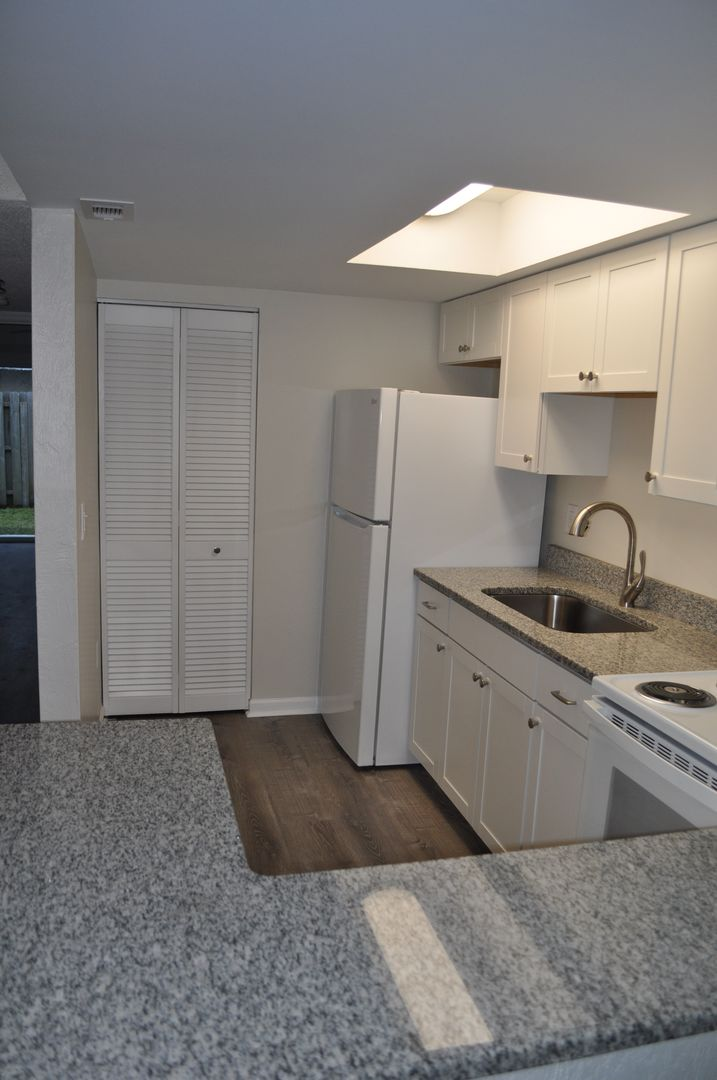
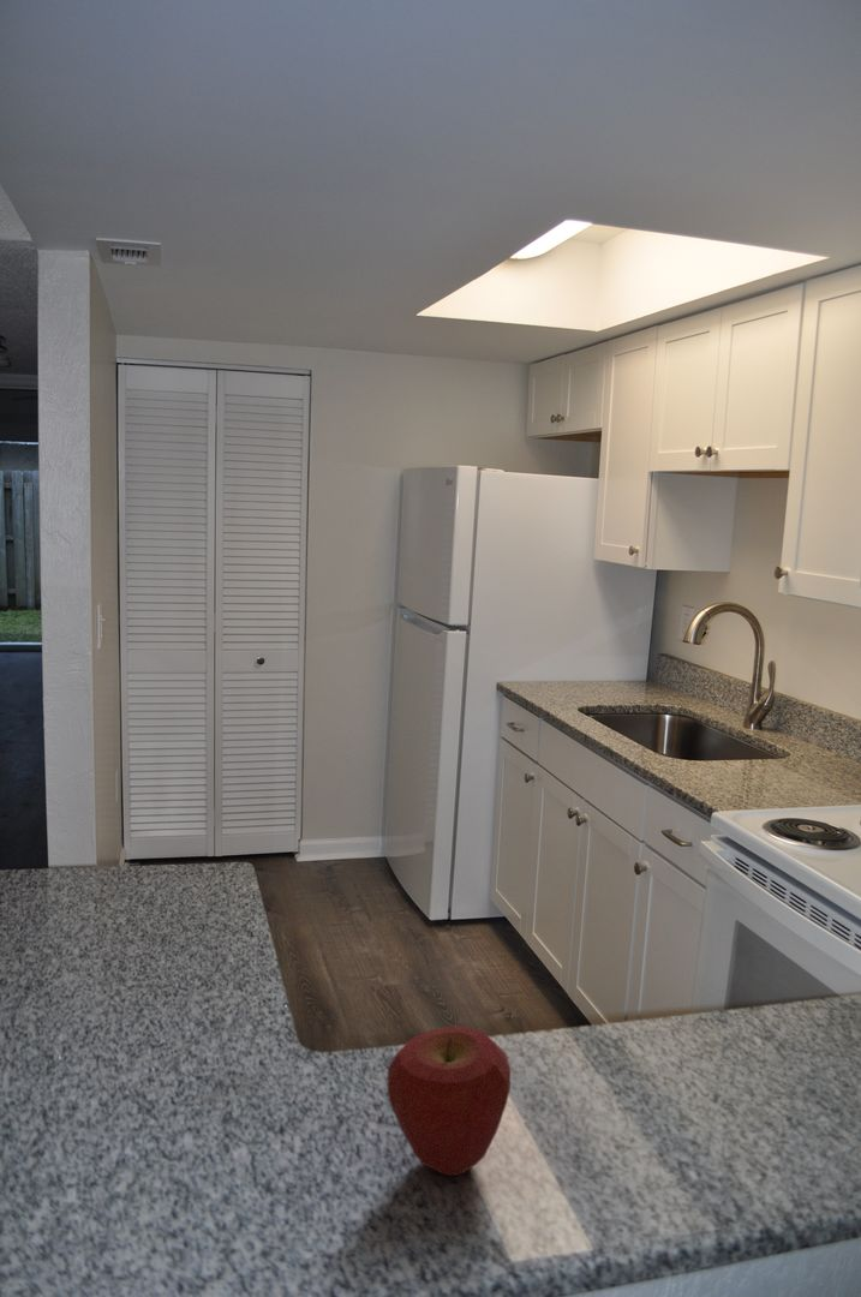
+ apple [385,1026,512,1177]
